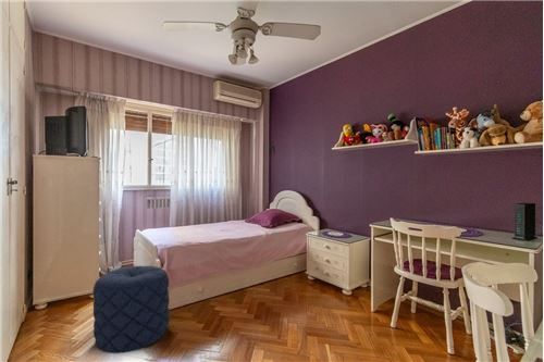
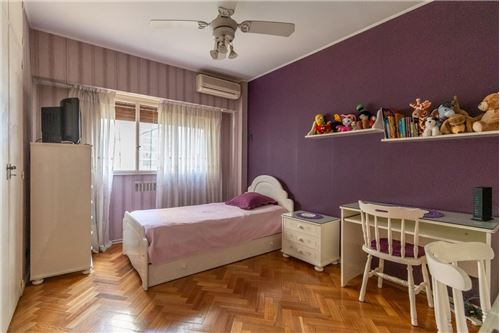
- pouf [91,265,171,354]
